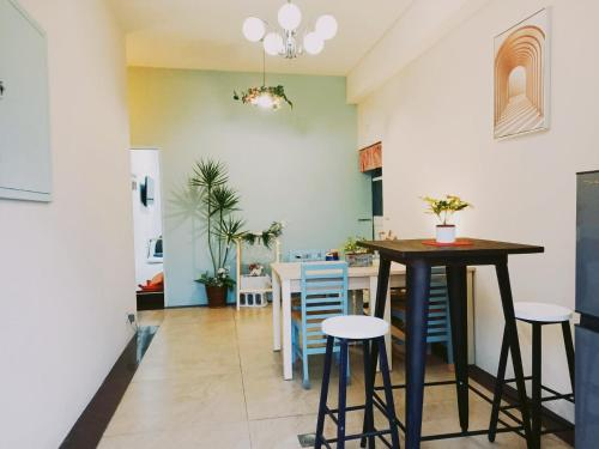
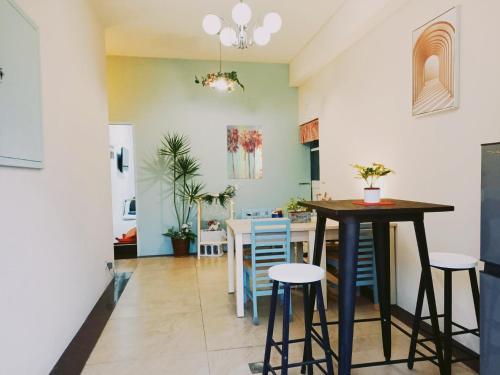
+ wall art [226,124,263,180]
